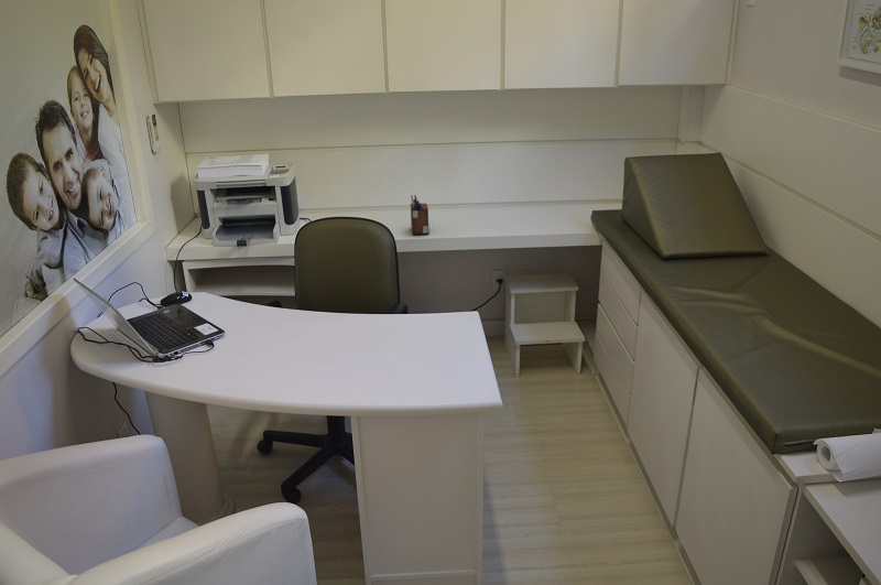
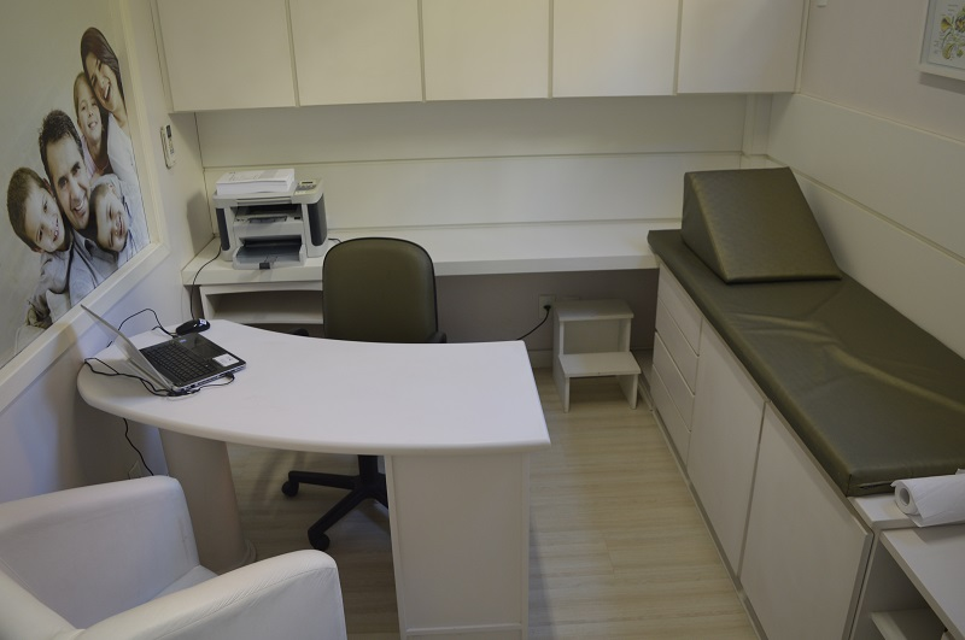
- desk organizer [410,194,429,236]
